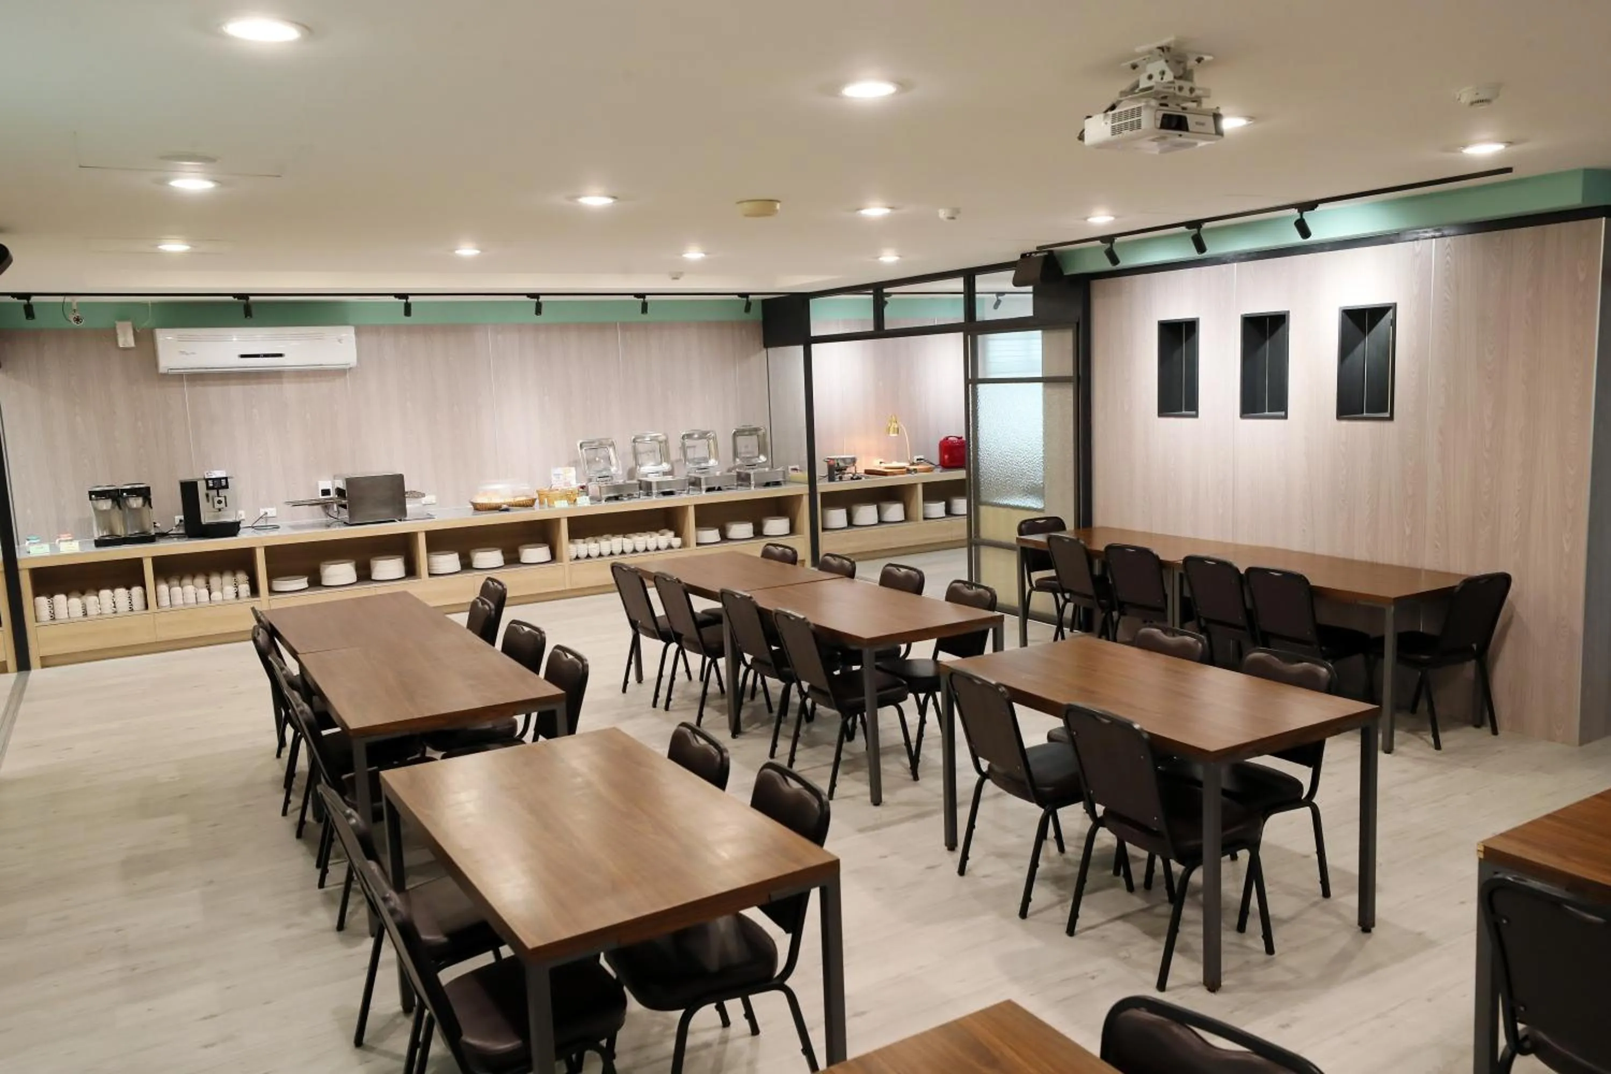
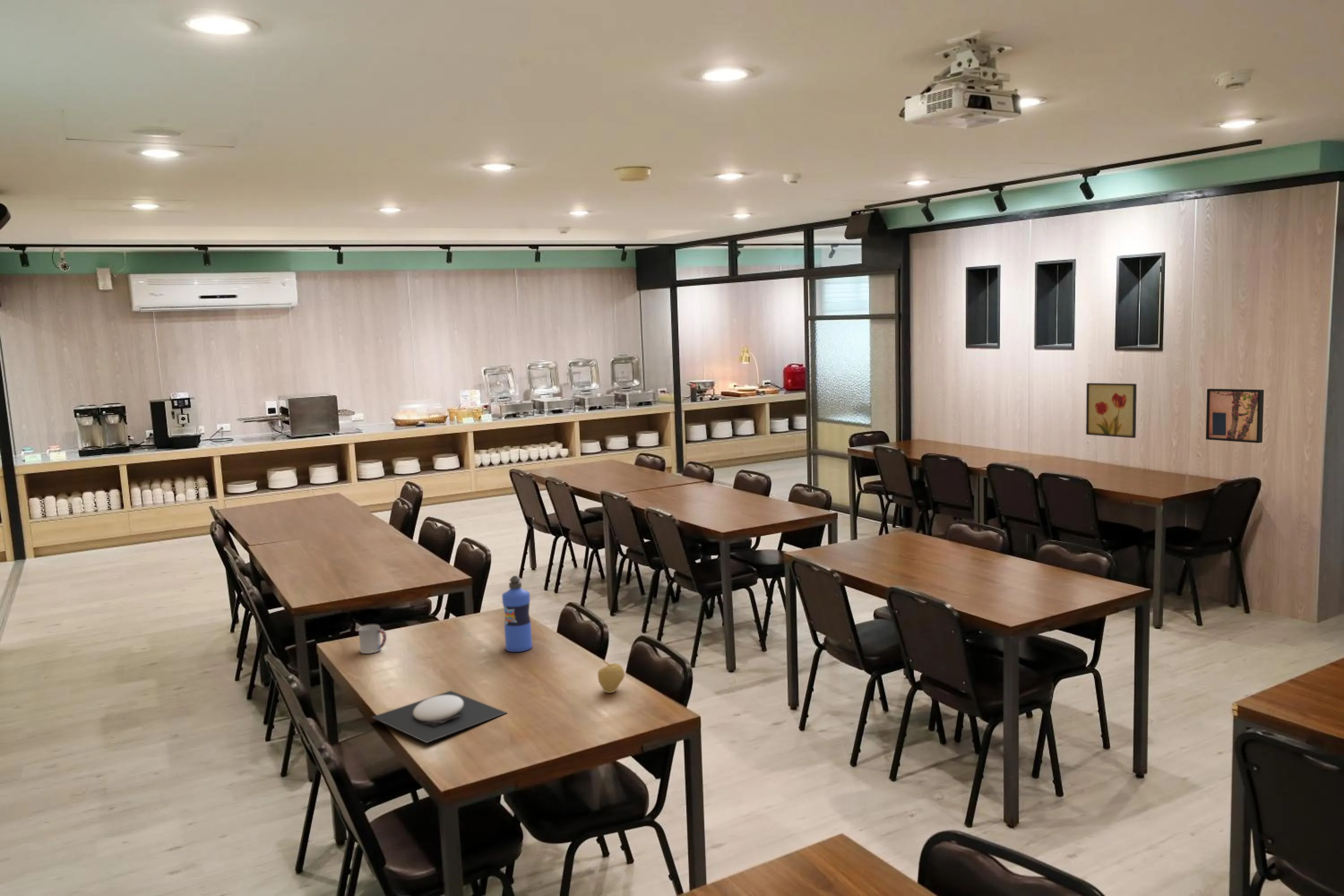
+ water bottle [502,575,533,652]
+ wall art [1086,383,1137,439]
+ wall art [1206,388,1264,444]
+ fruit [598,660,625,694]
+ plate [370,690,508,743]
+ cup [358,624,387,654]
